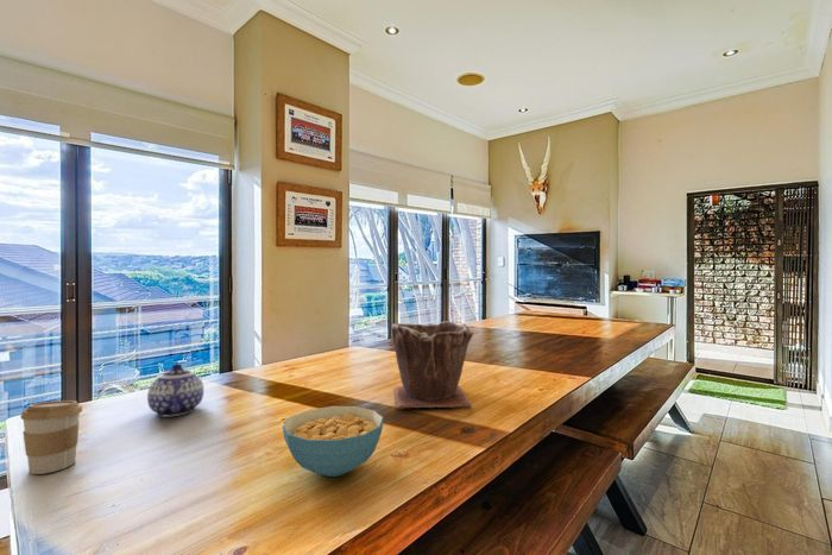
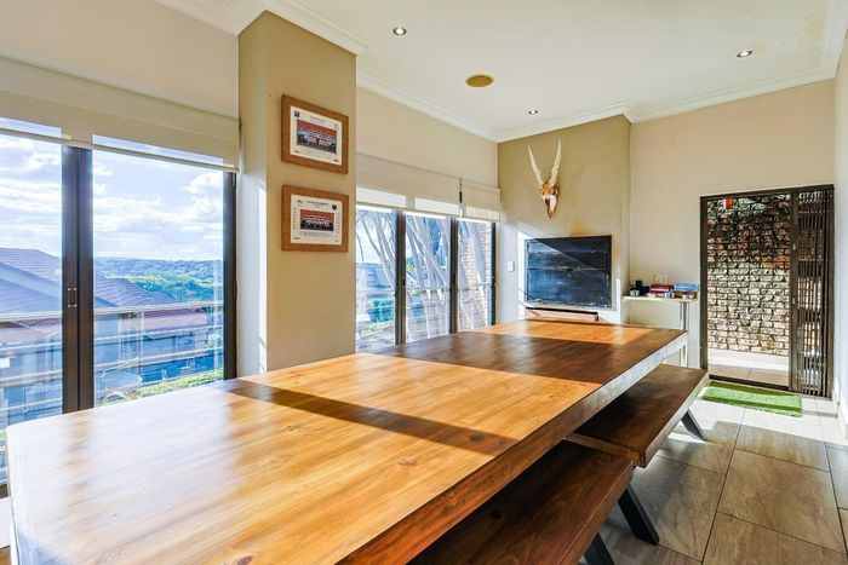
- cereal bowl [282,405,385,478]
- teapot [146,362,204,417]
- coffee cup [19,399,83,475]
- plant pot [390,320,474,409]
